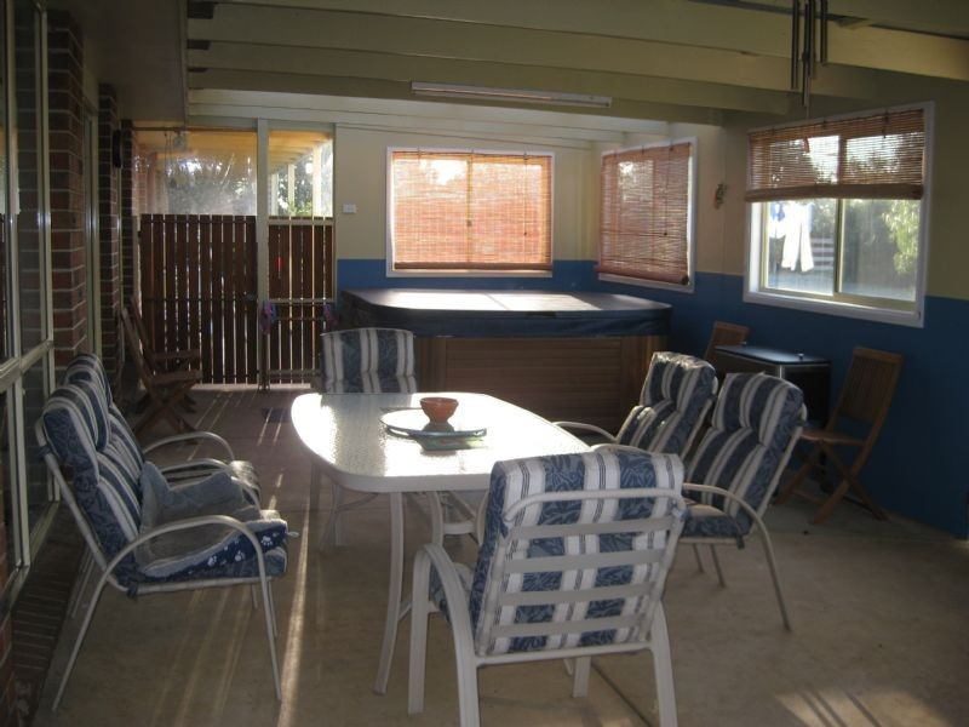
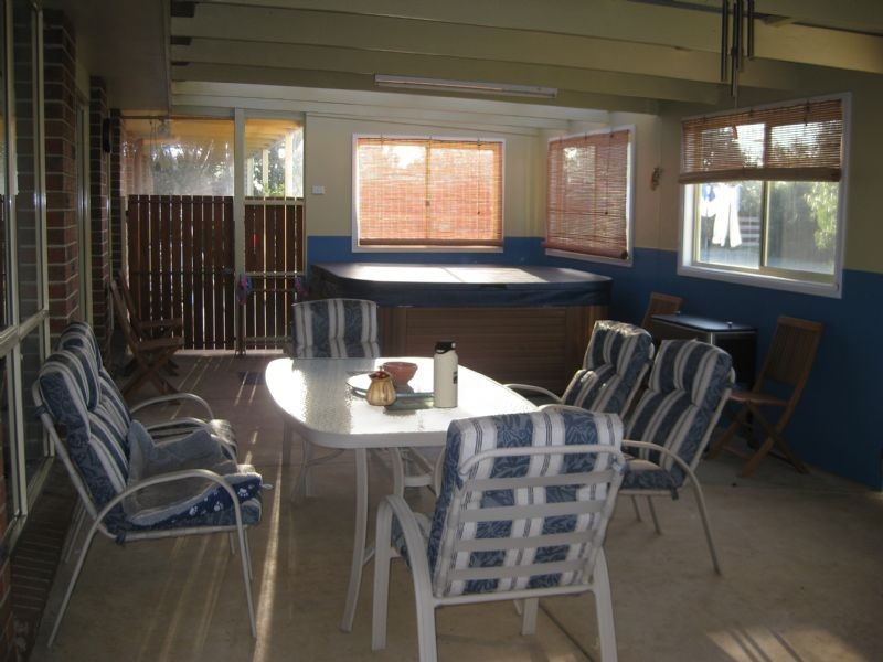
+ water bottle [433,339,459,409]
+ teapot [364,364,397,407]
